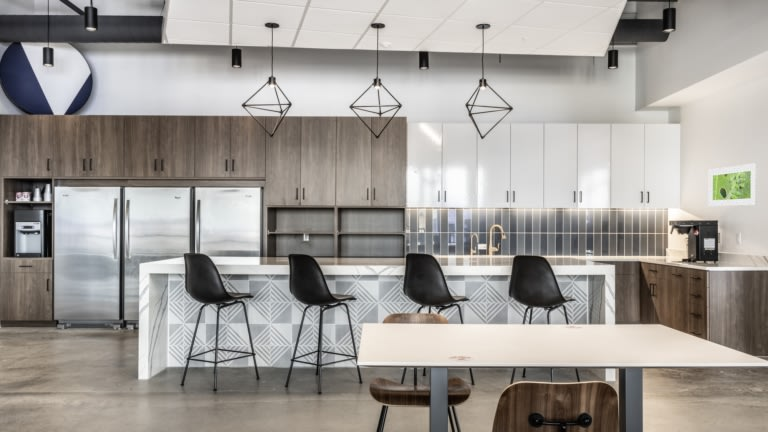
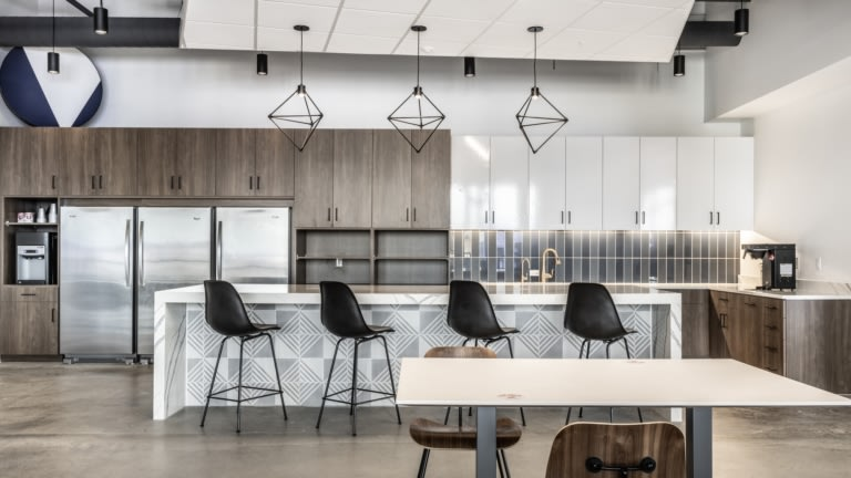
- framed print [708,162,758,208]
